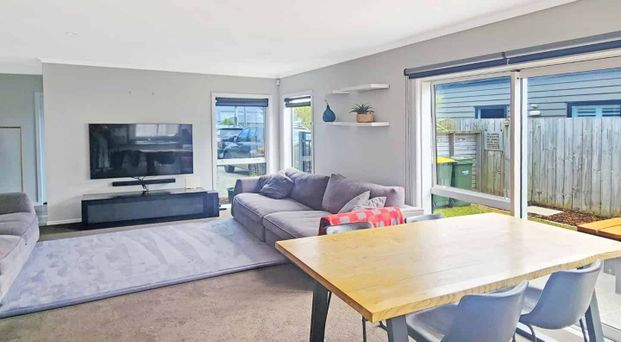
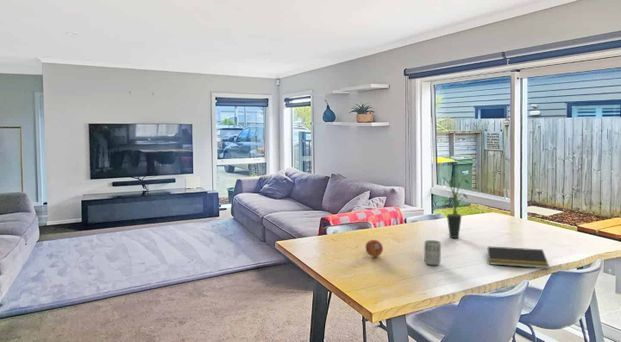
+ notepad [487,245,550,269]
+ fruit [365,239,384,258]
+ cup [423,239,442,266]
+ potted plant [442,172,470,239]
